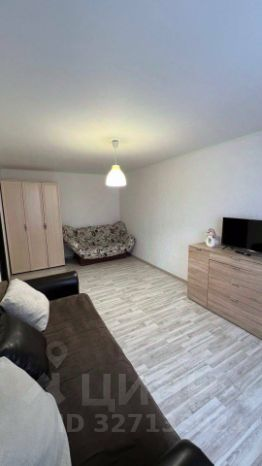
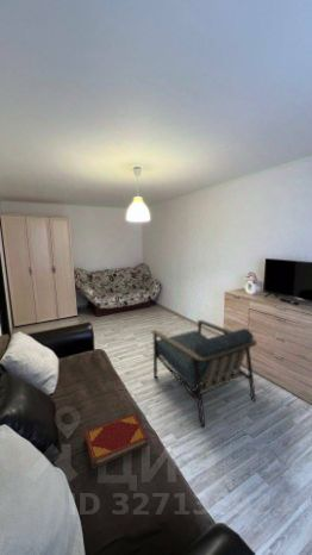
+ armchair [150,319,258,429]
+ hardback book [83,413,149,469]
